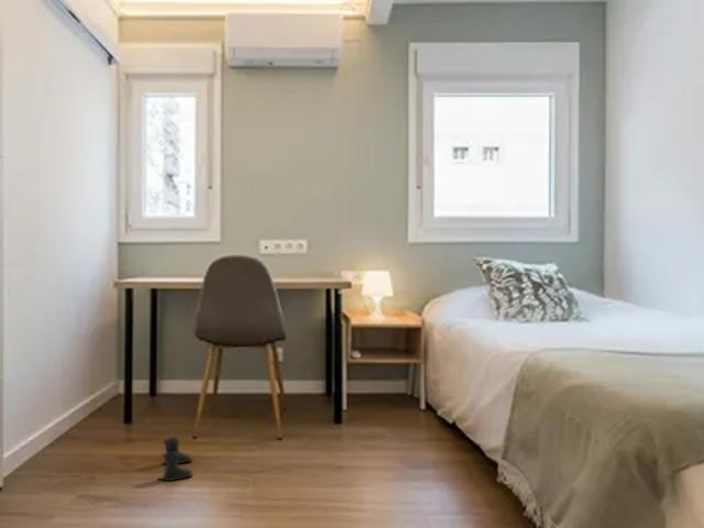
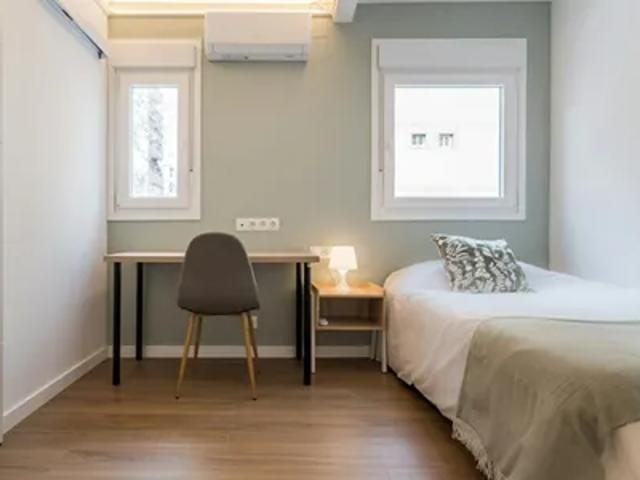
- boots [156,437,194,482]
